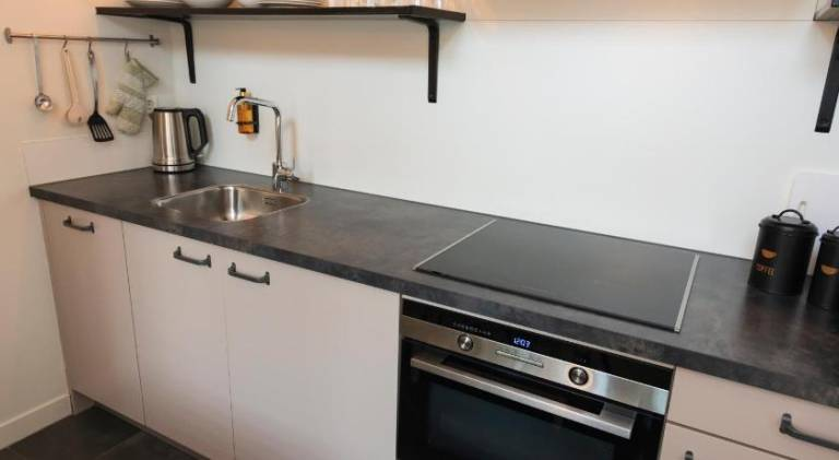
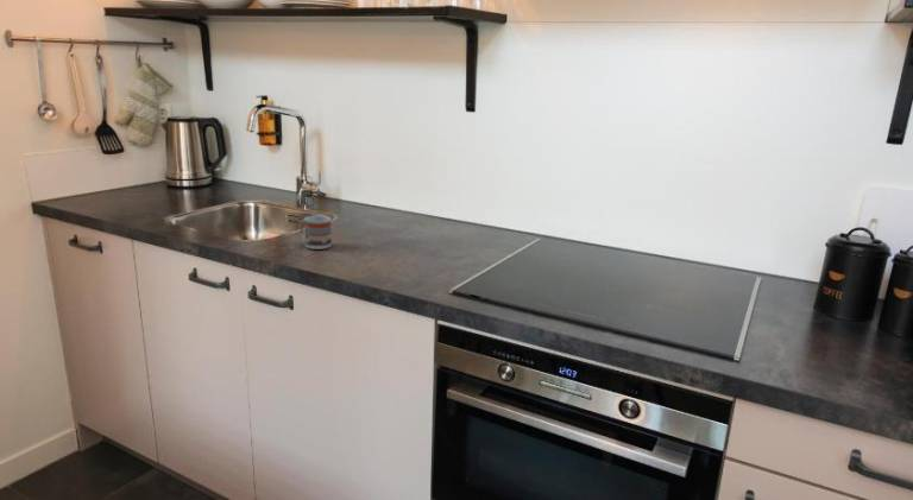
+ cup [298,214,333,251]
